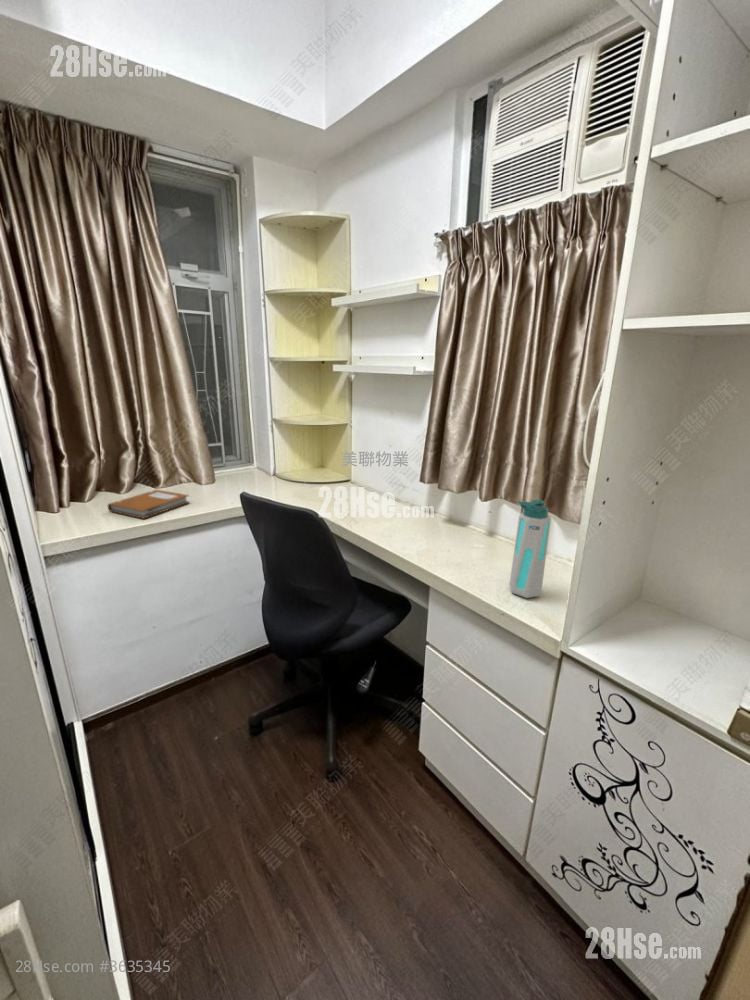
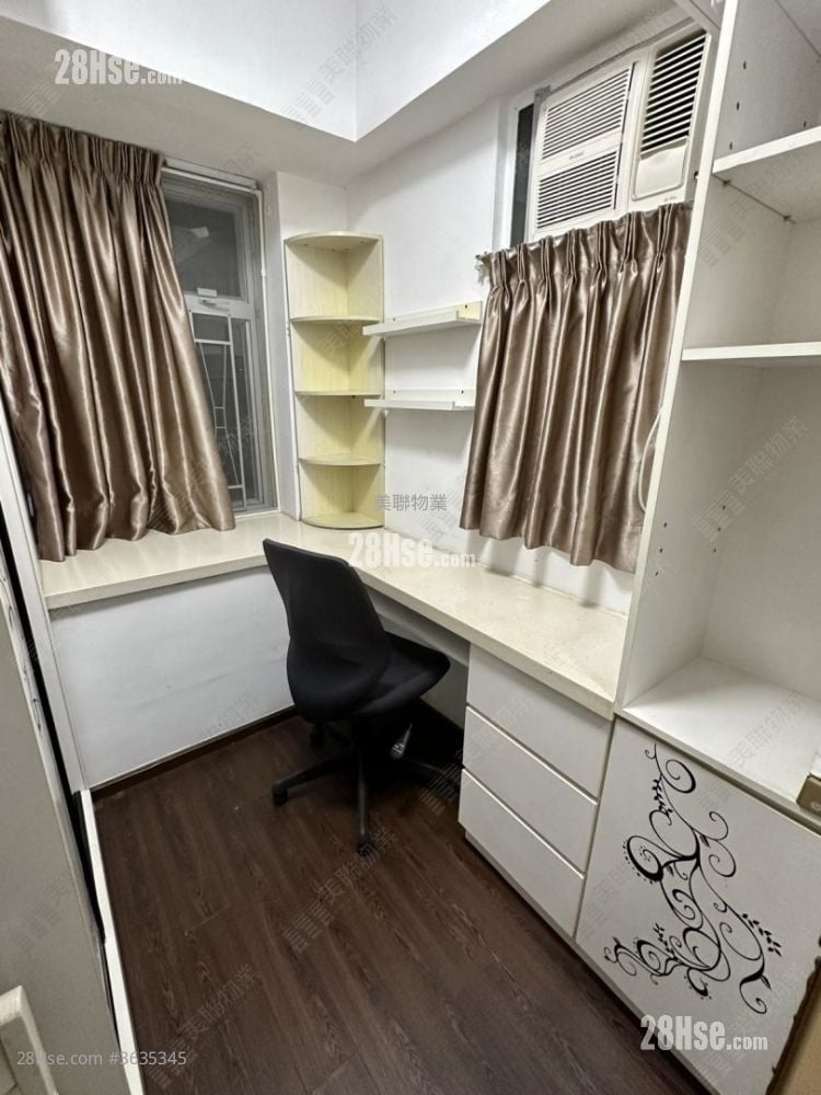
- water bottle [509,499,552,599]
- notebook [107,489,191,520]
